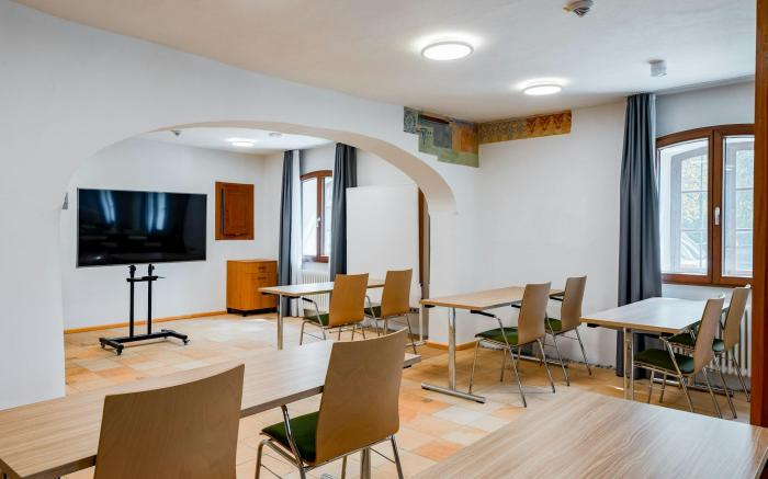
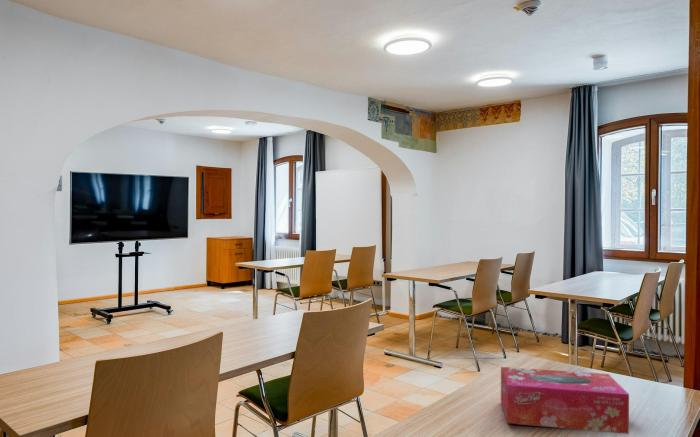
+ tissue box [500,366,630,435]
